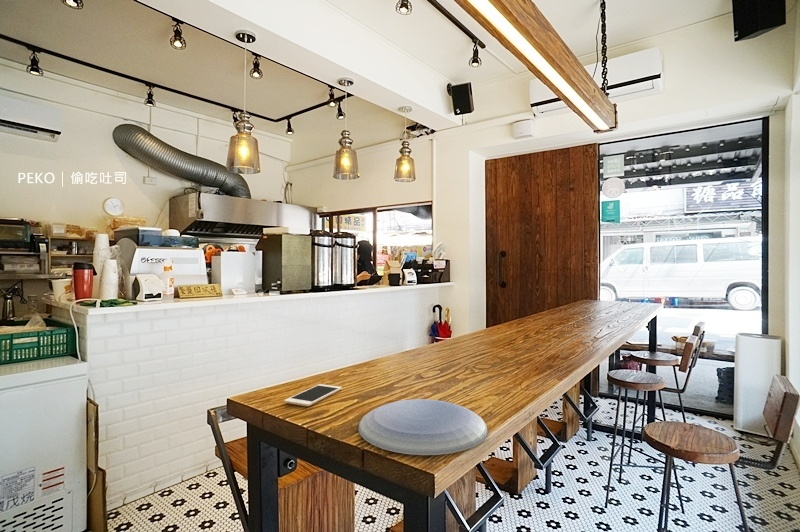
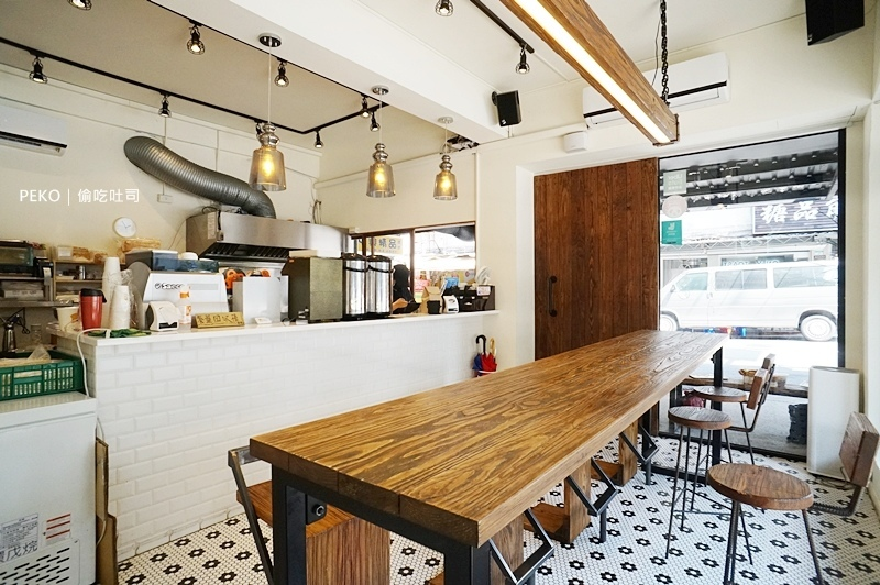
- plate [357,398,489,456]
- cell phone [283,383,343,407]
